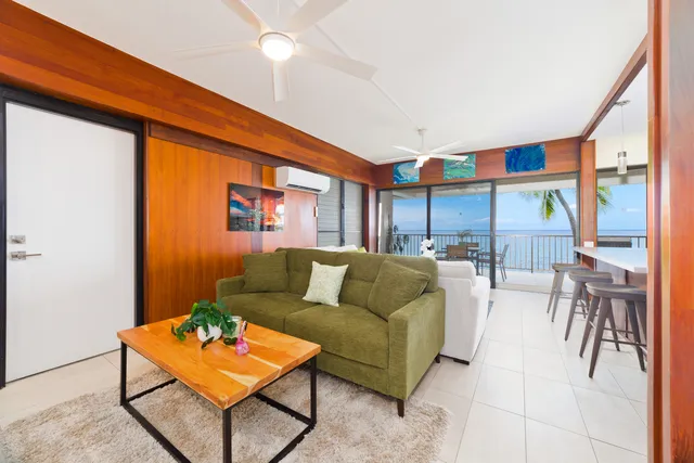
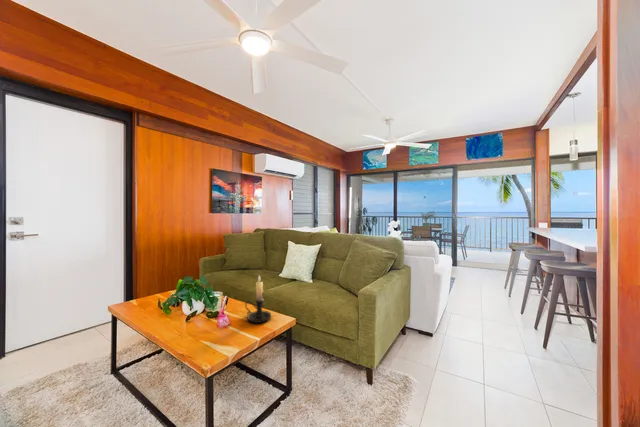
+ candle holder [244,275,272,324]
